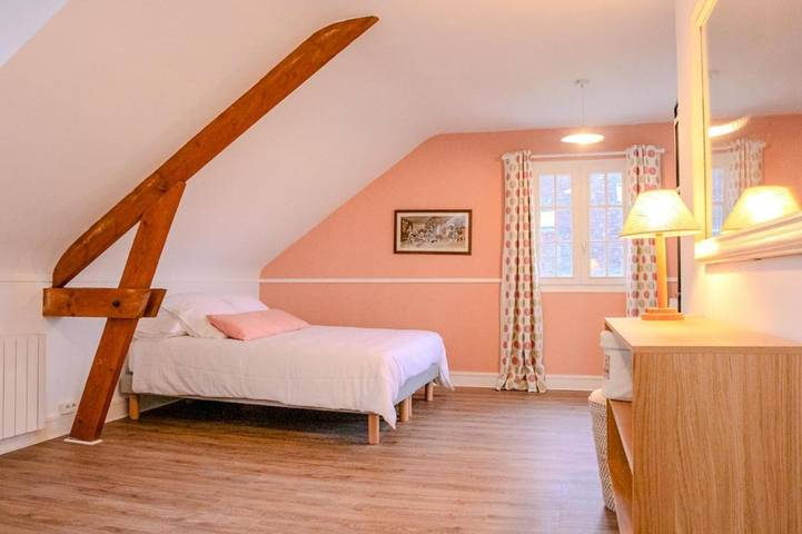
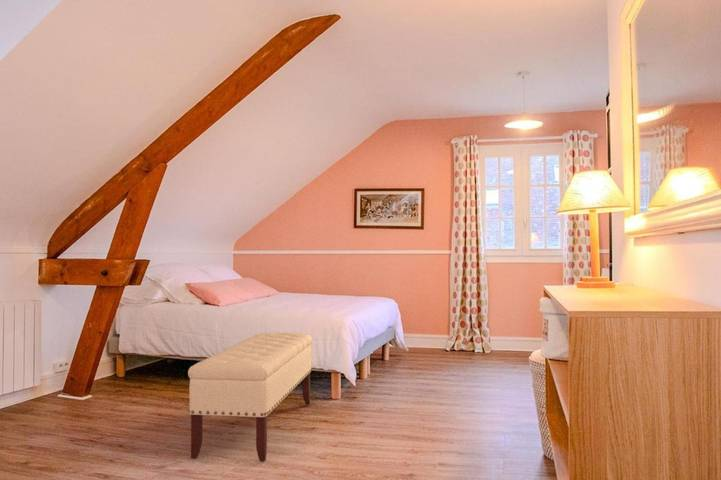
+ bench [187,332,313,463]
